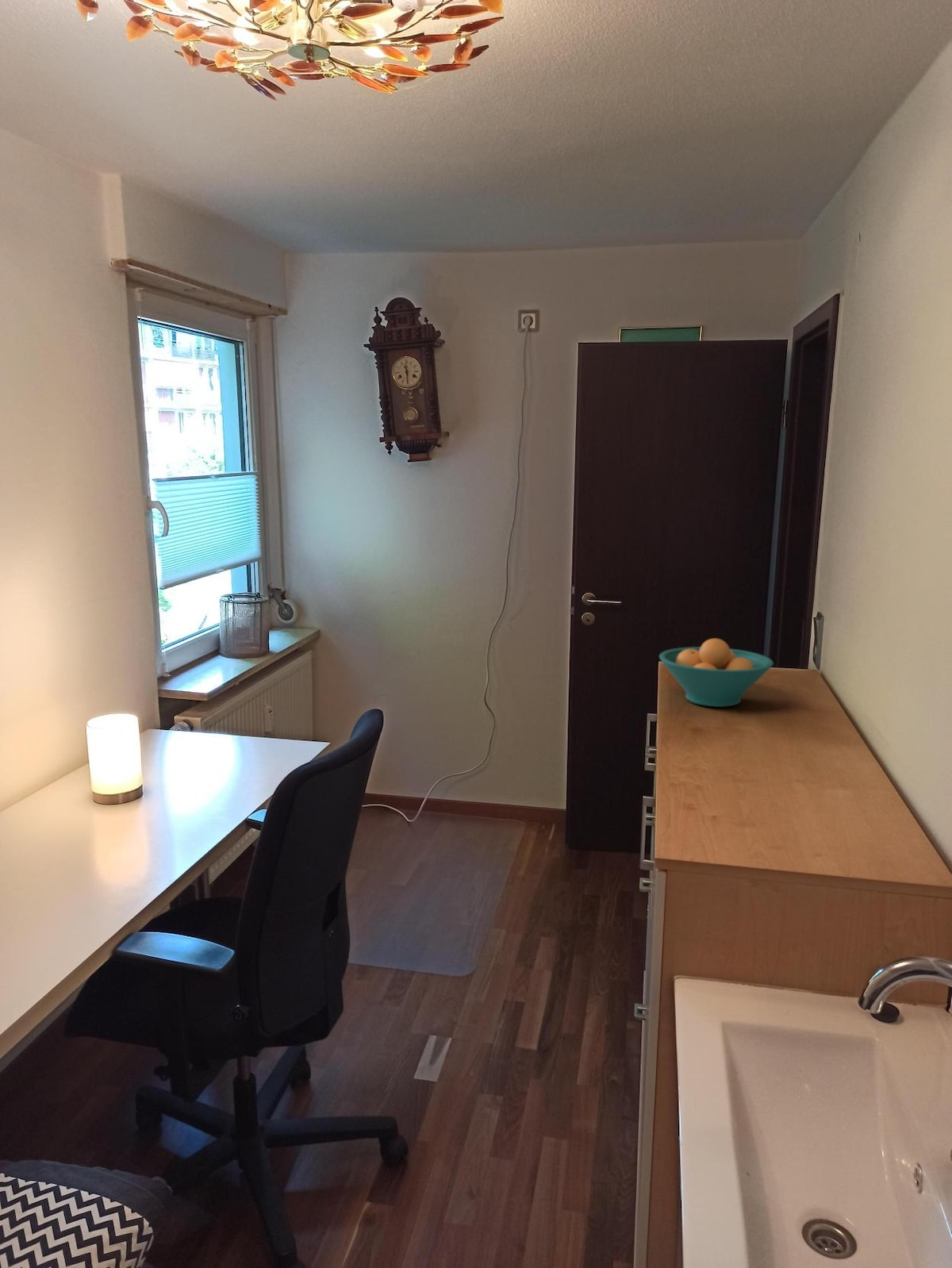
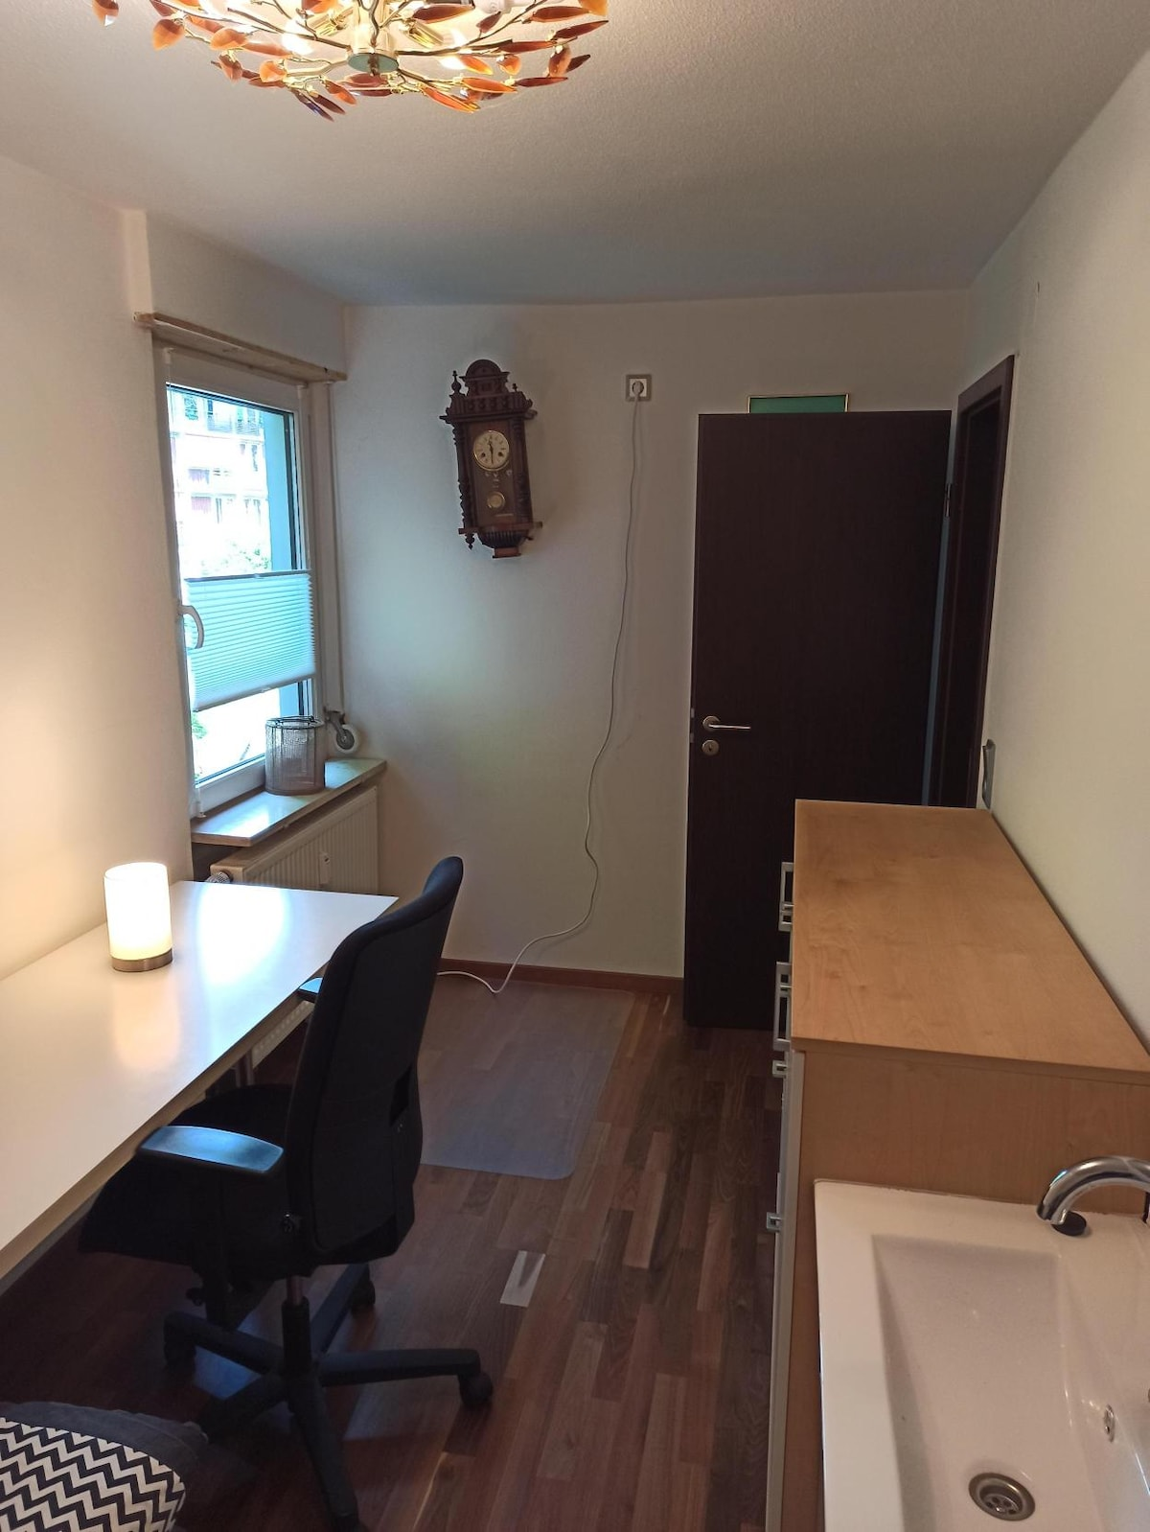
- fruit bowl [658,638,774,708]
